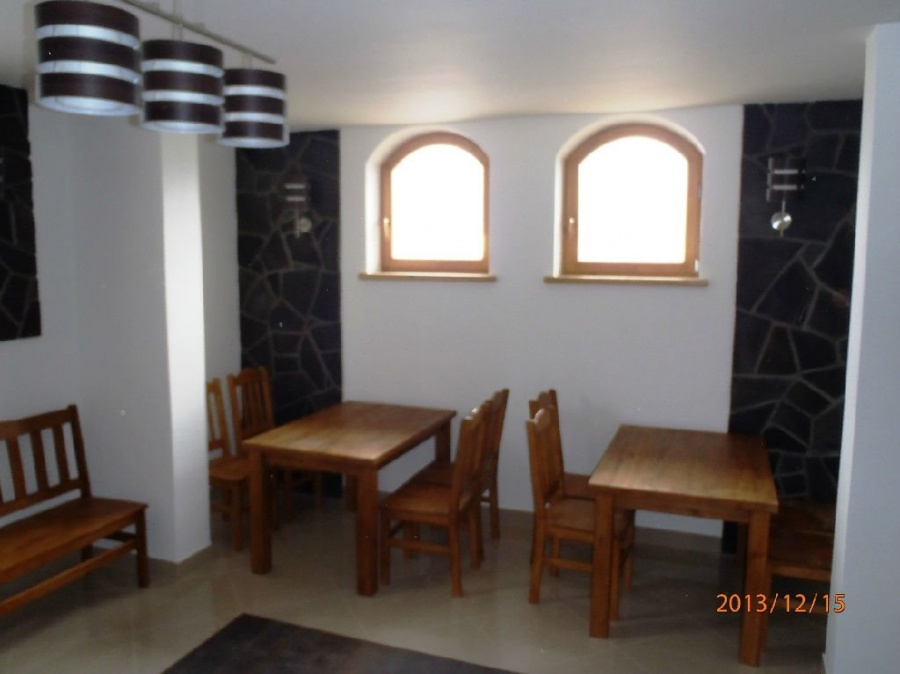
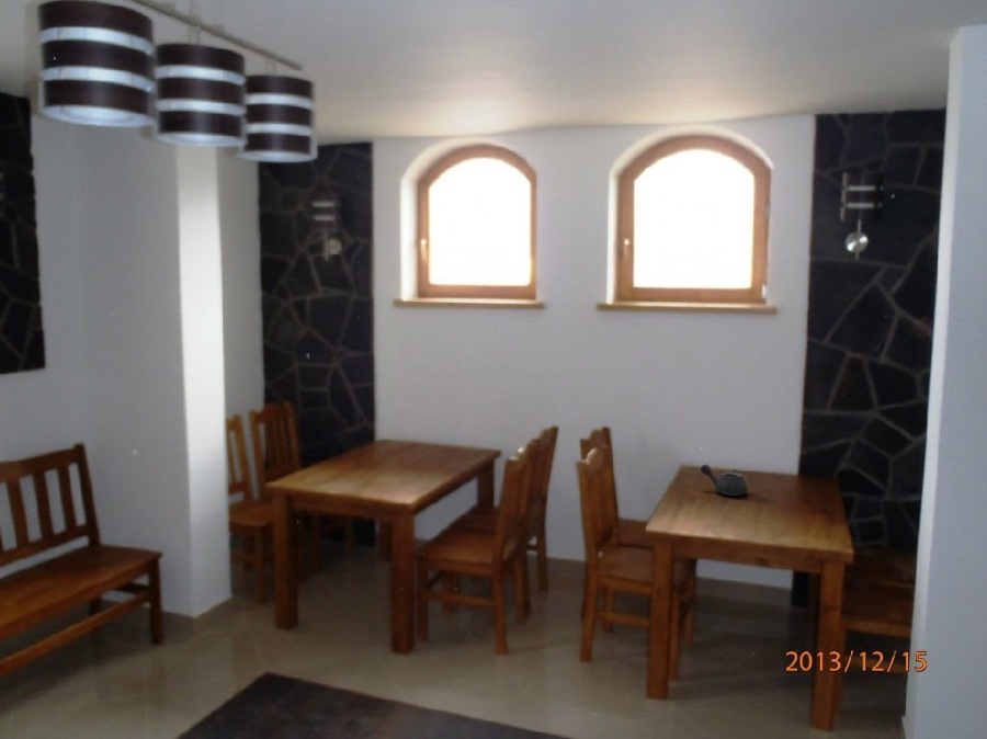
+ teapot [700,464,749,497]
